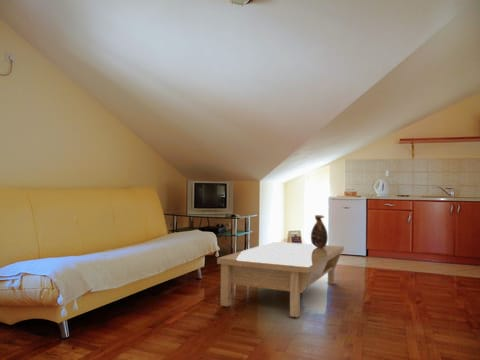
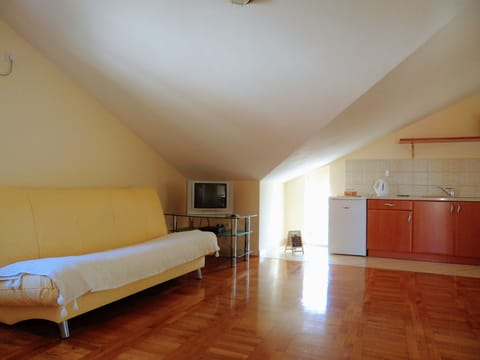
- coffee table [216,241,345,318]
- vase [310,214,329,248]
